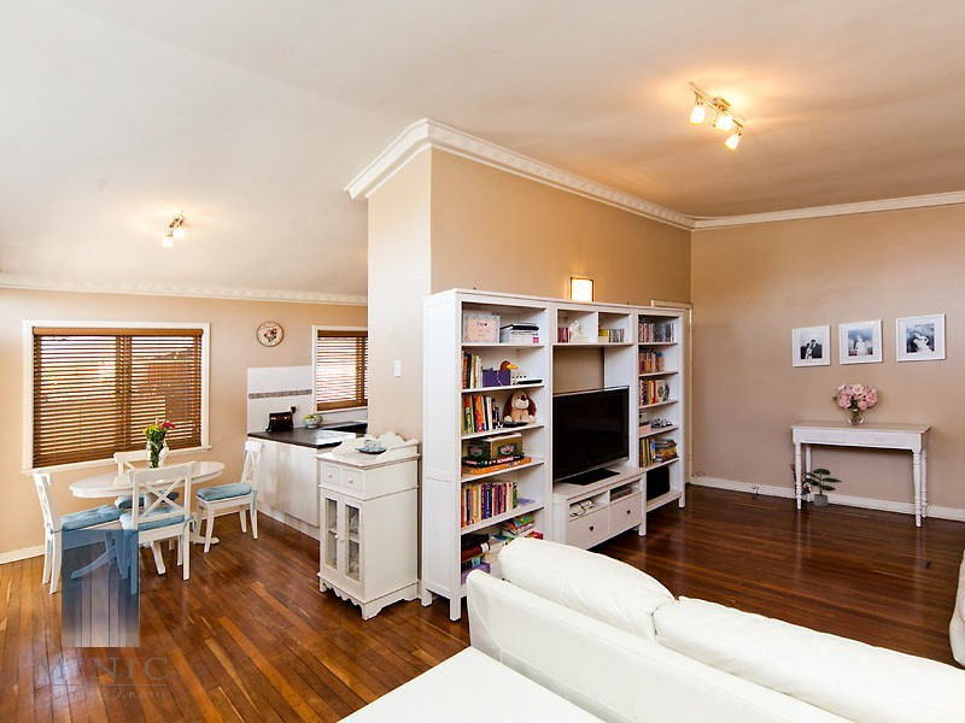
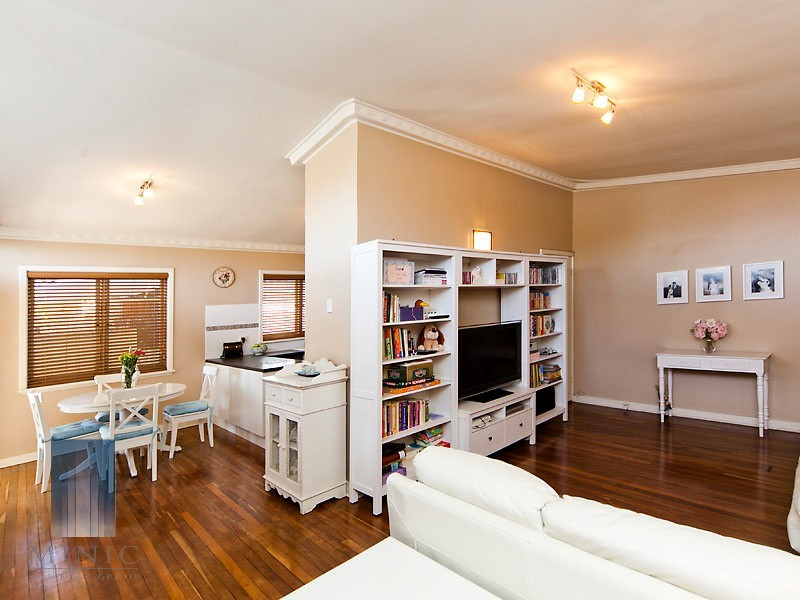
- potted plant [802,468,843,507]
